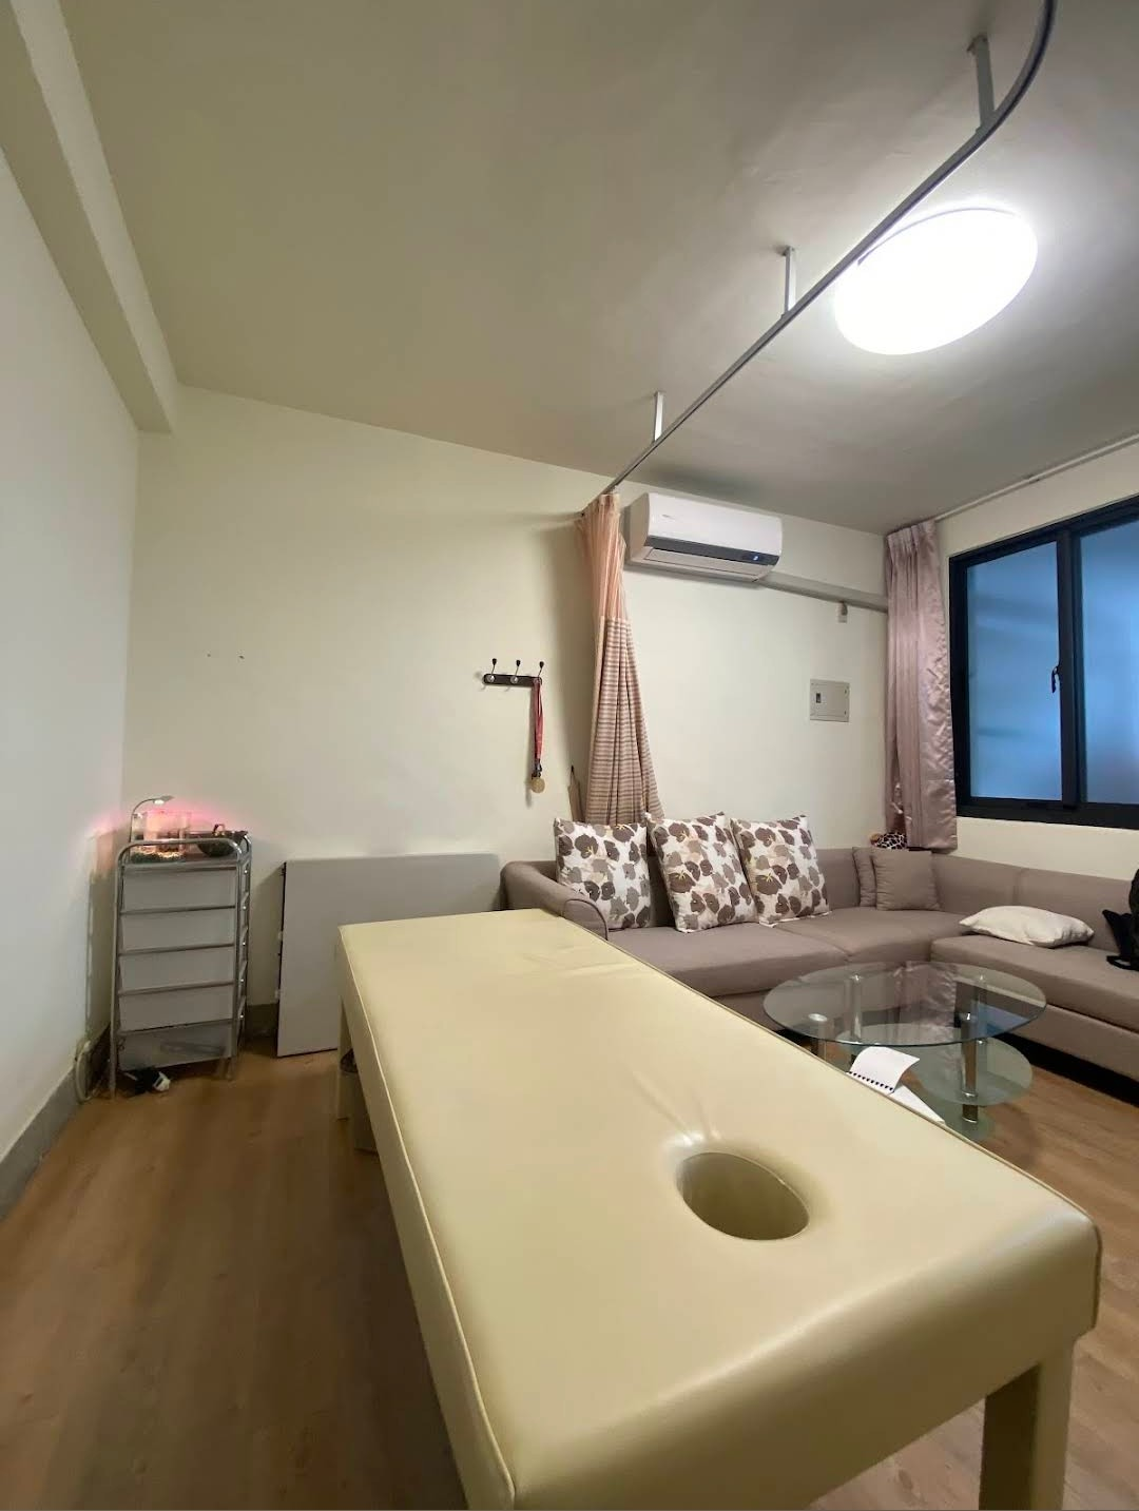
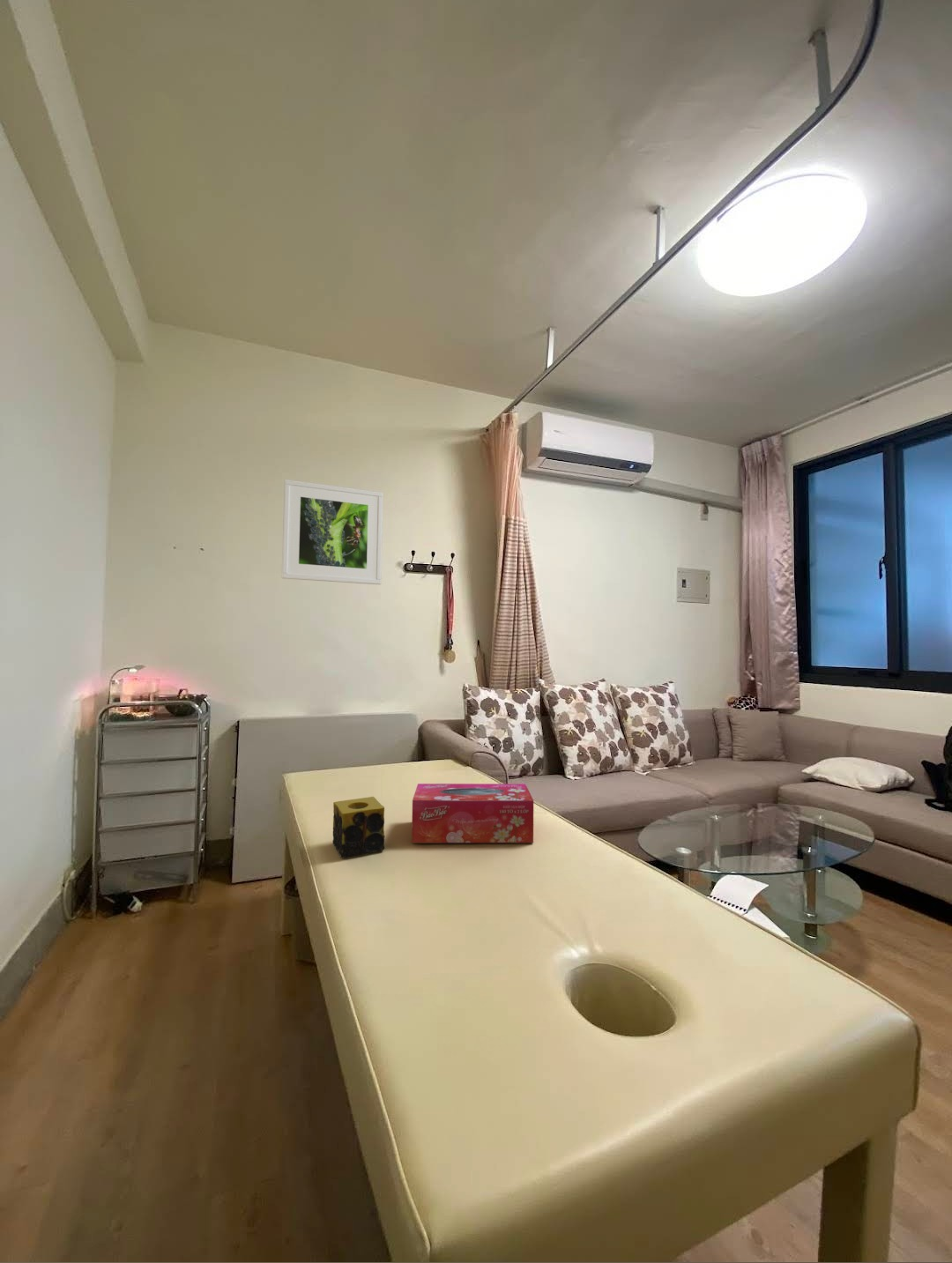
+ tissue box [411,783,534,843]
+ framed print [281,479,383,585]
+ candle [332,796,385,858]
